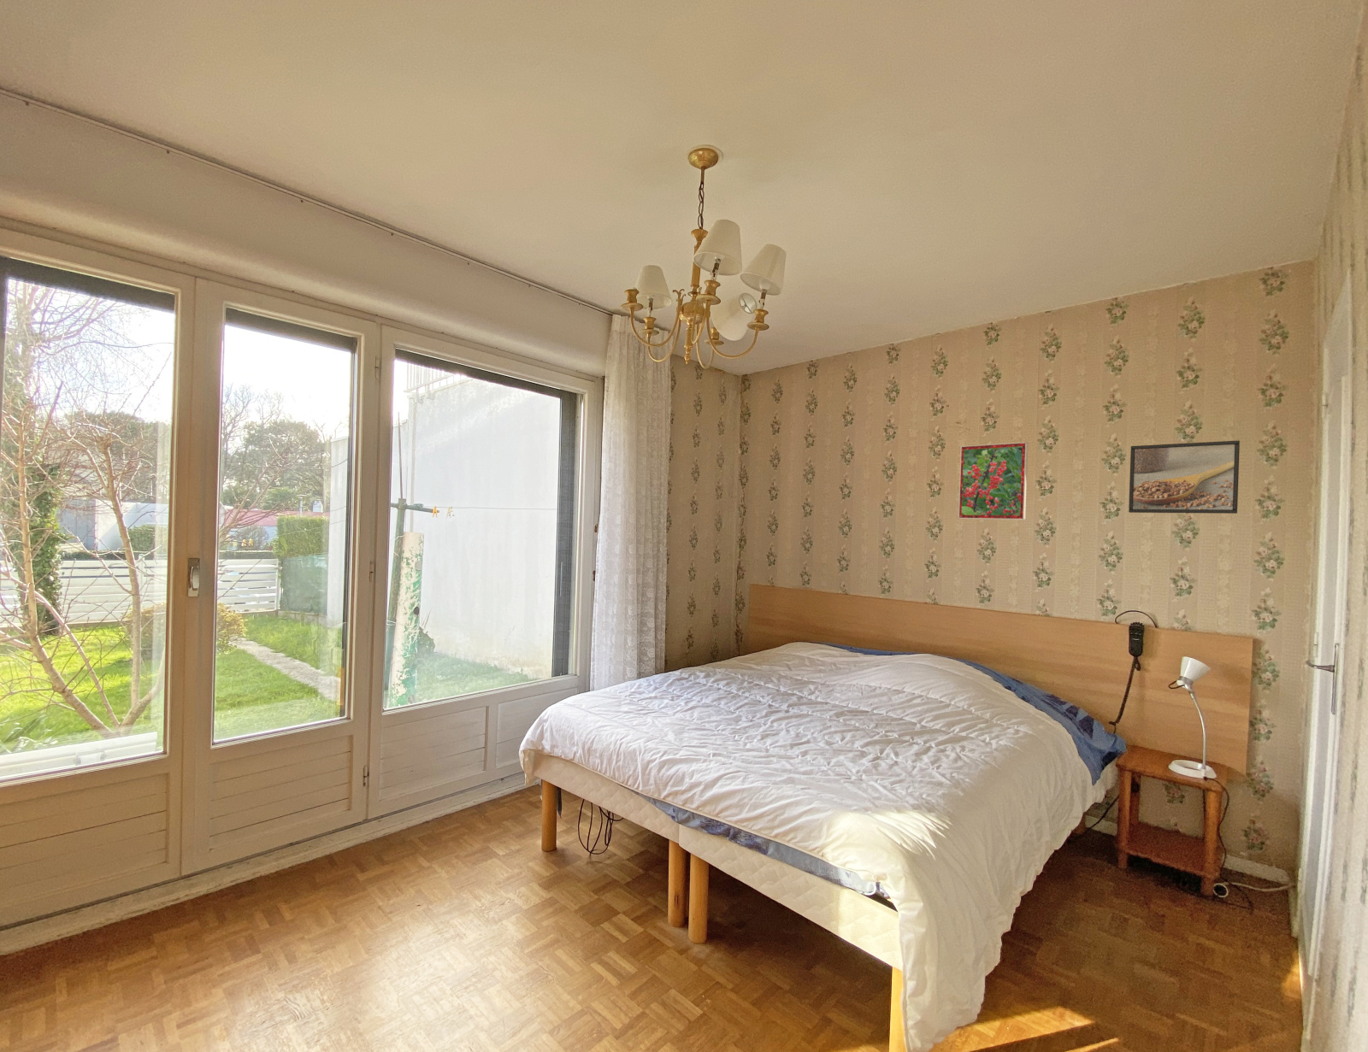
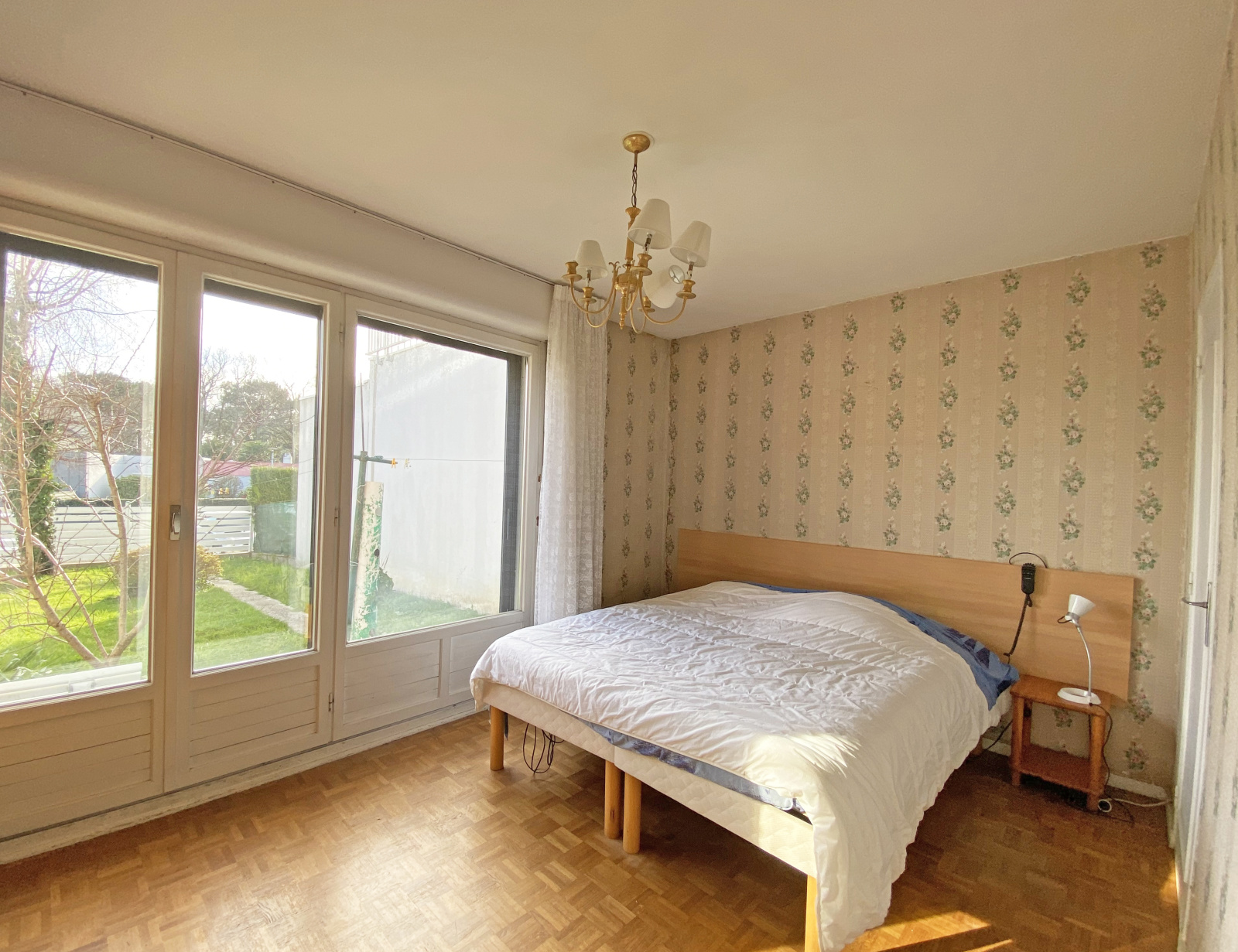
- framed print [1128,440,1241,515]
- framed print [958,441,1029,520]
